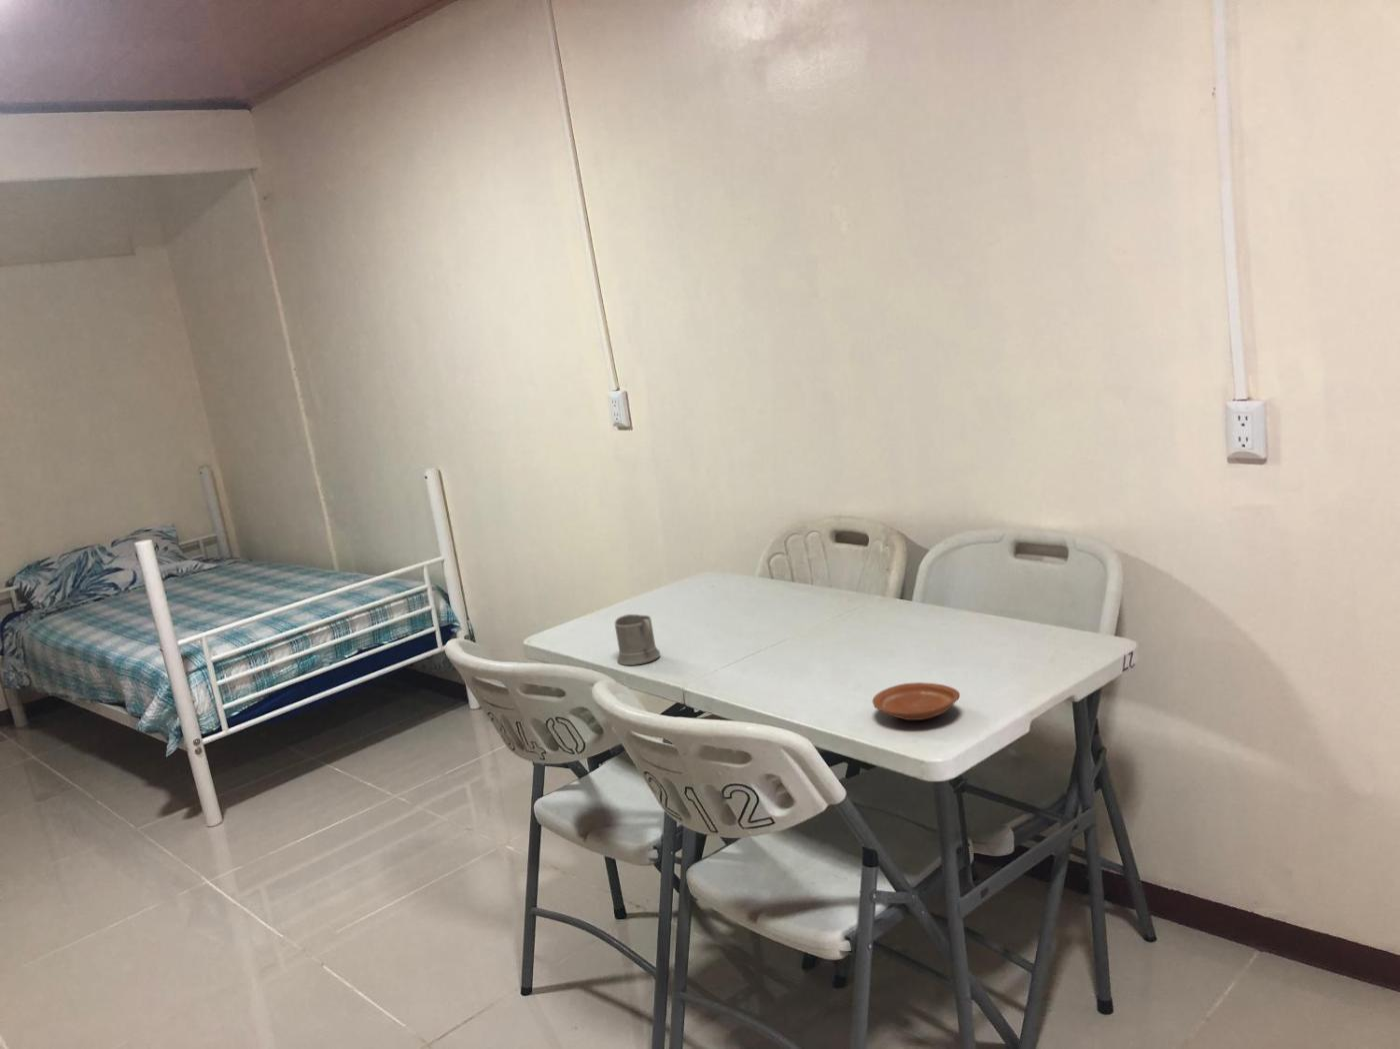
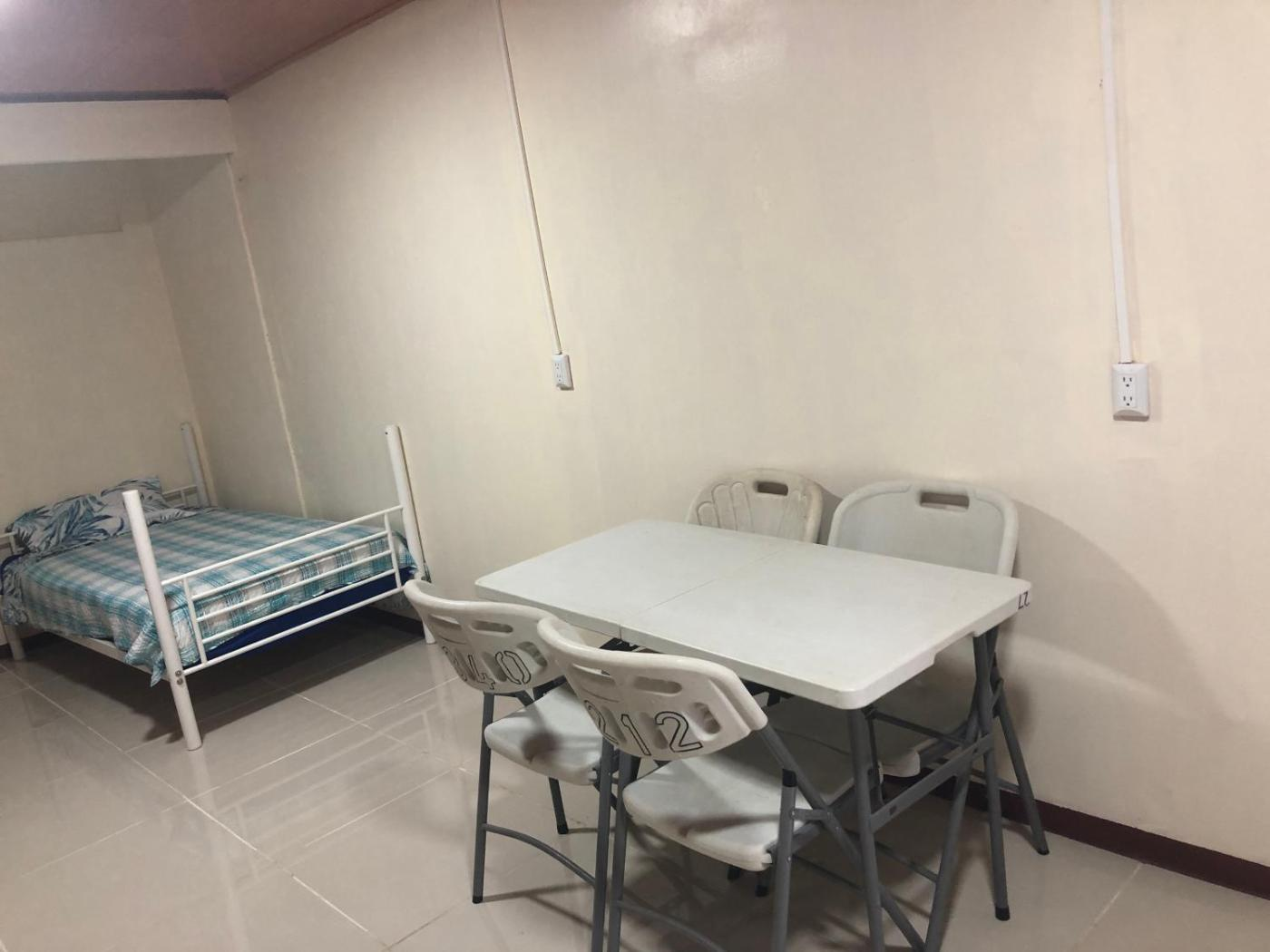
- plate [871,681,961,722]
- mug [614,614,661,667]
